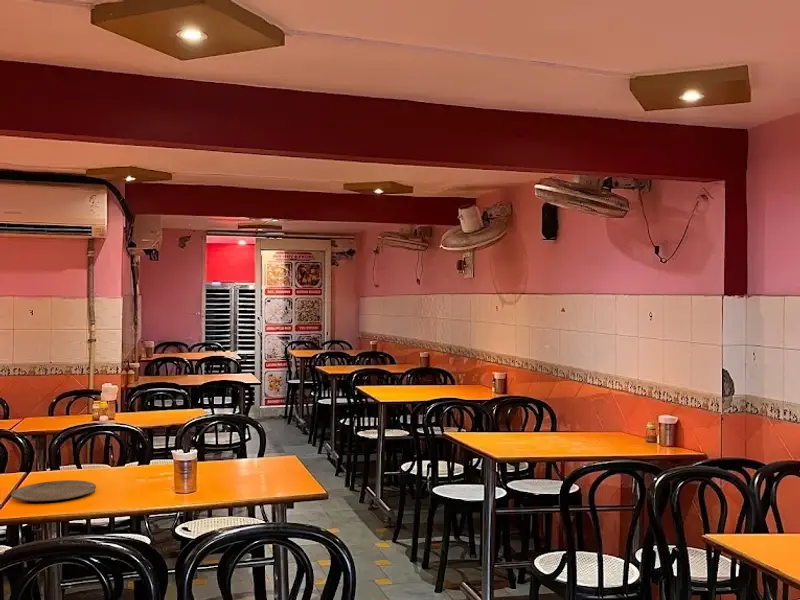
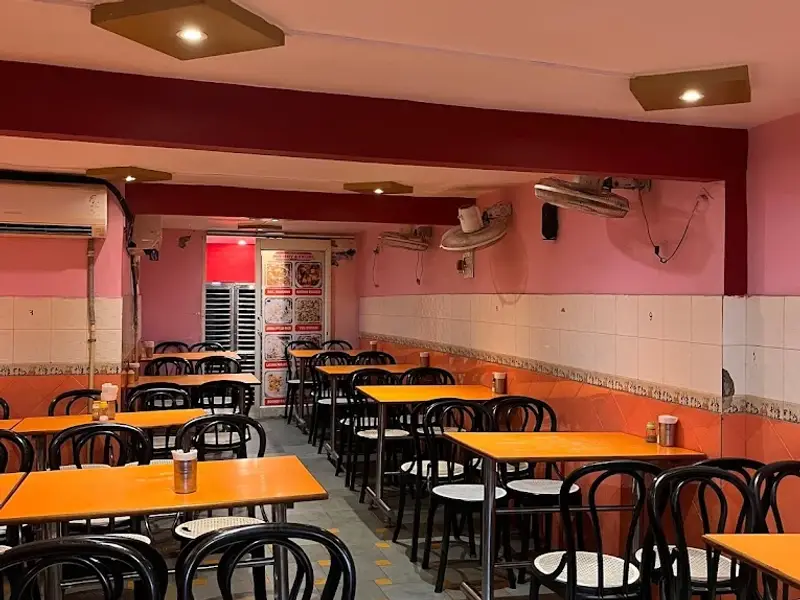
- plate [10,479,97,502]
